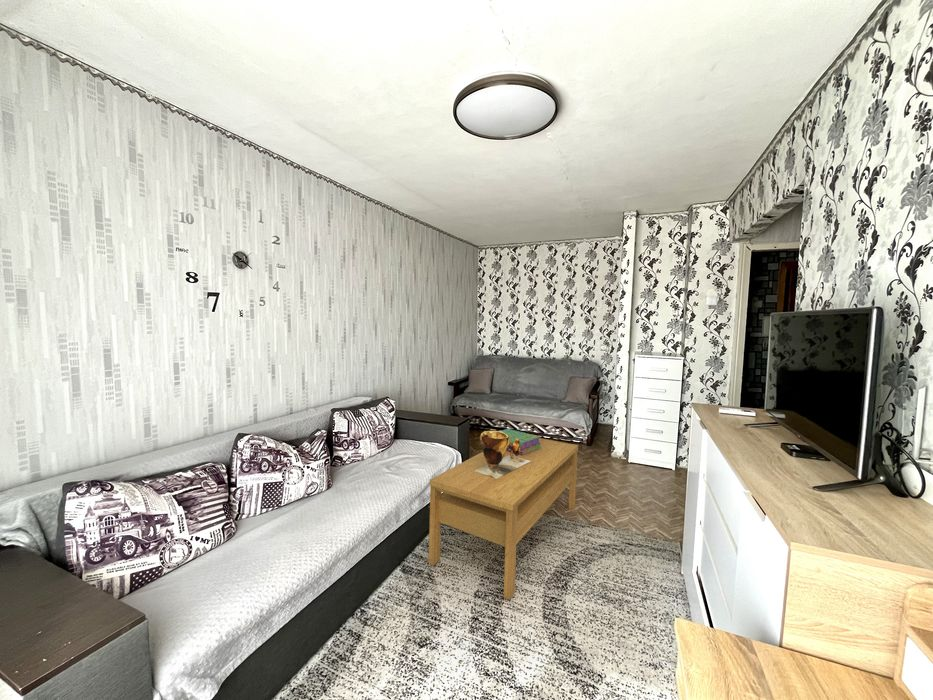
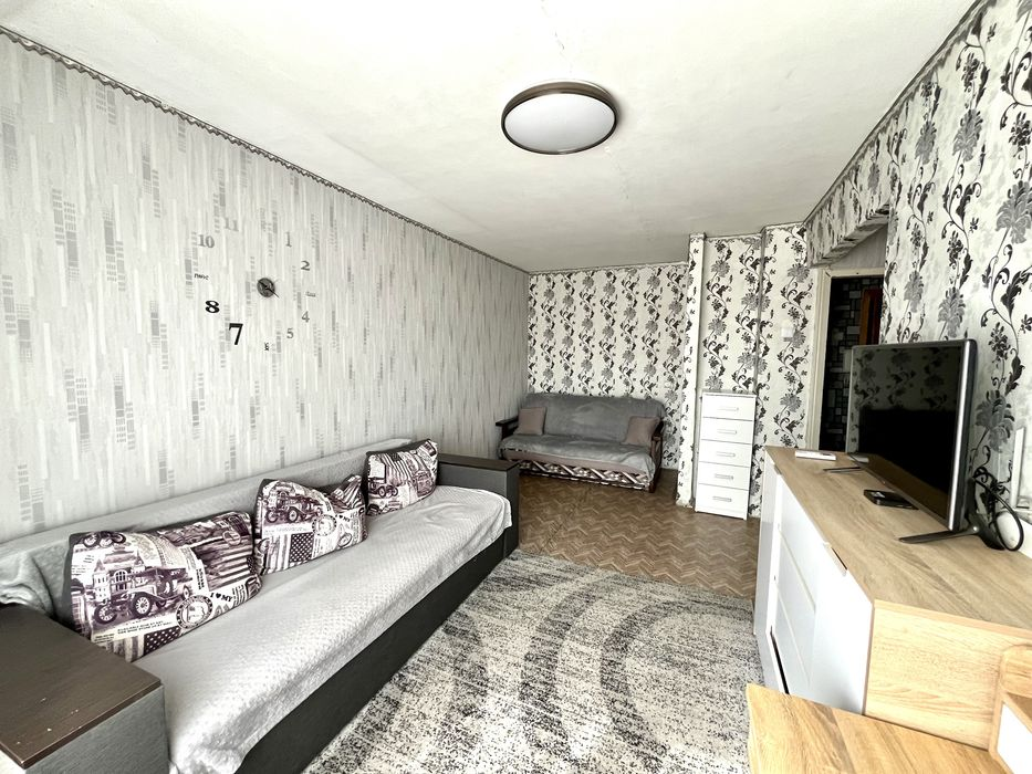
- stack of books [500,428,541,455]
- coffee table [428,437,579,601]
- clay pot [475,430,531,479]
